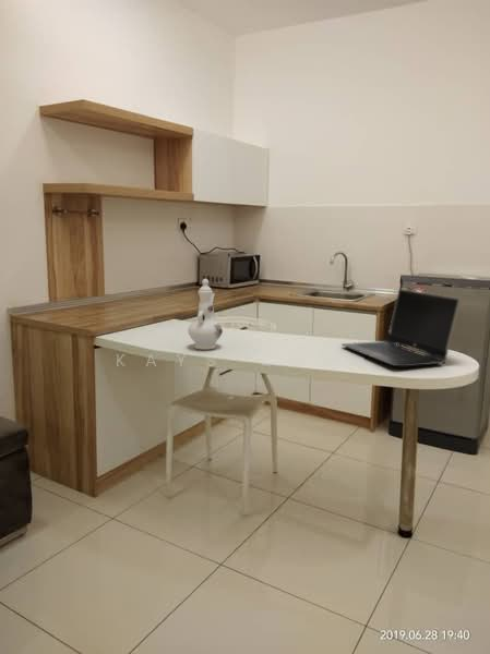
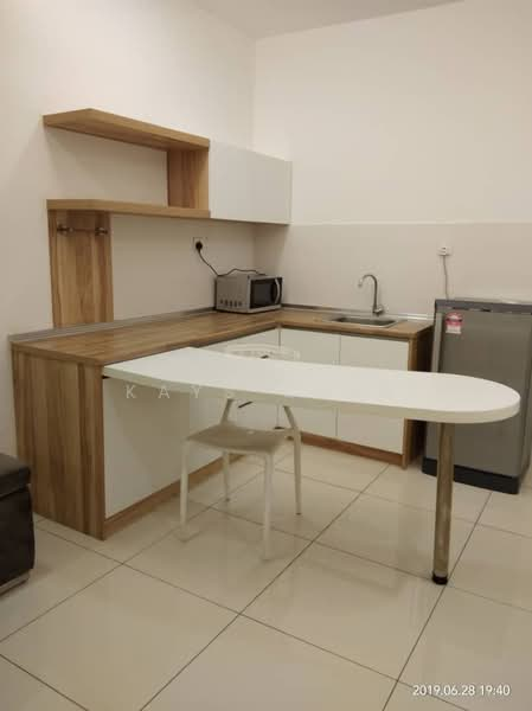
- chinaware [187,278,224,351]
- laptop computer [340,288,462,368]
